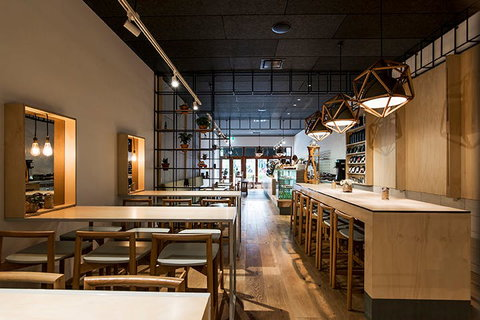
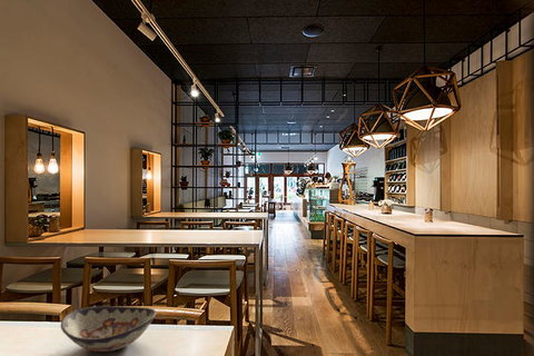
+ decorative bowl [60,305,158,353]
